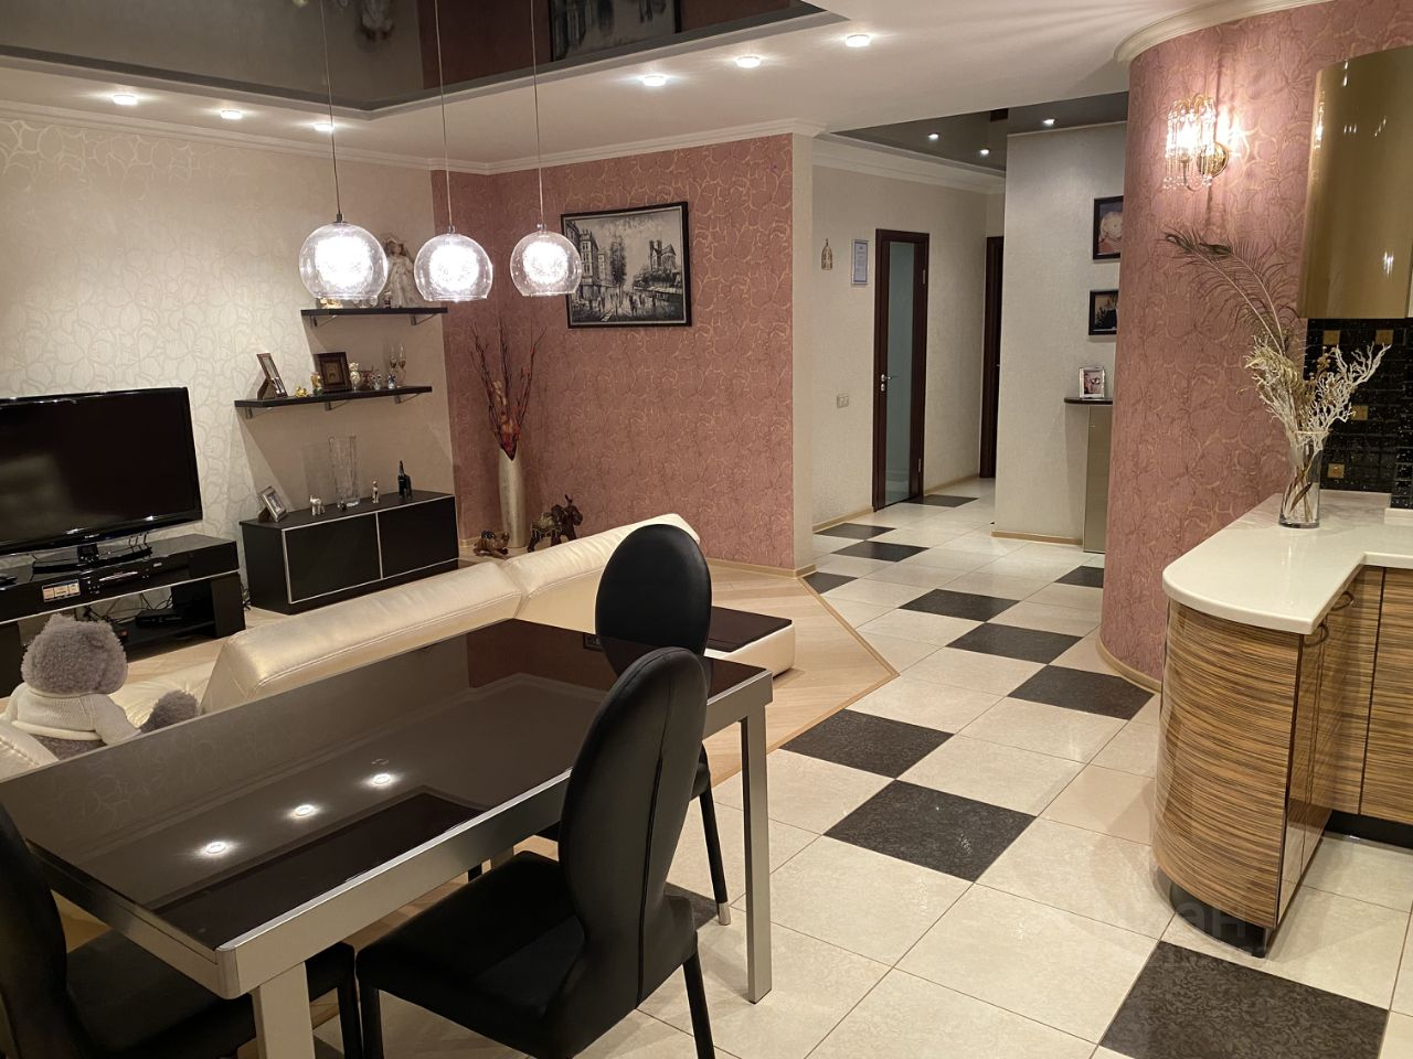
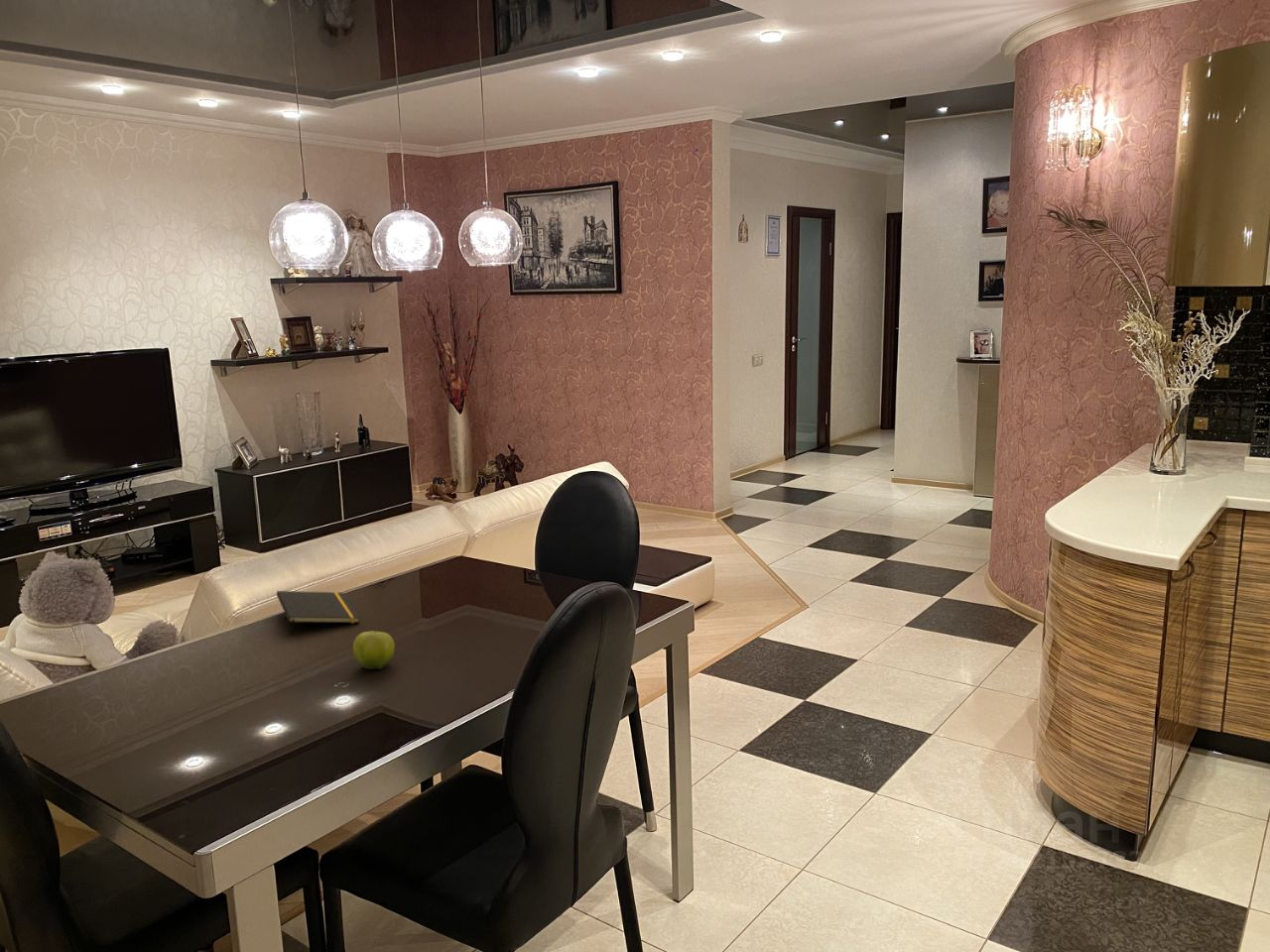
+ notepad [276,590,360,637]
+ fruit [352,627,396,670]
